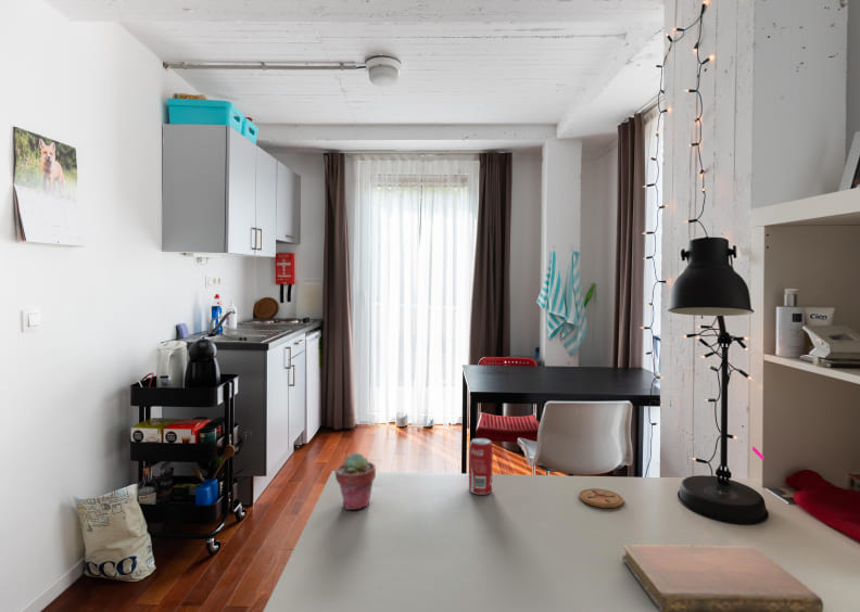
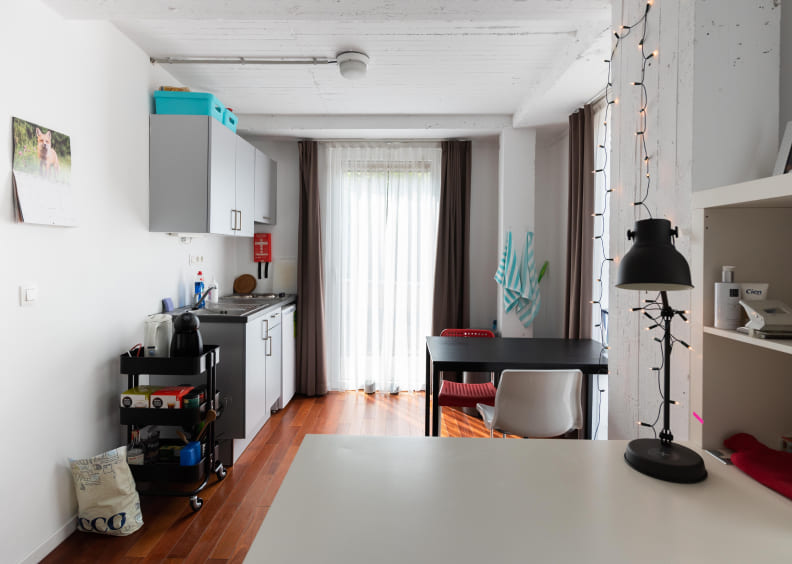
- coaster [578,487,624,509]
- potted succulent [334,451,377,511]
- notebook [621,544,824,612]
- beverage can [468,437,494,496]
